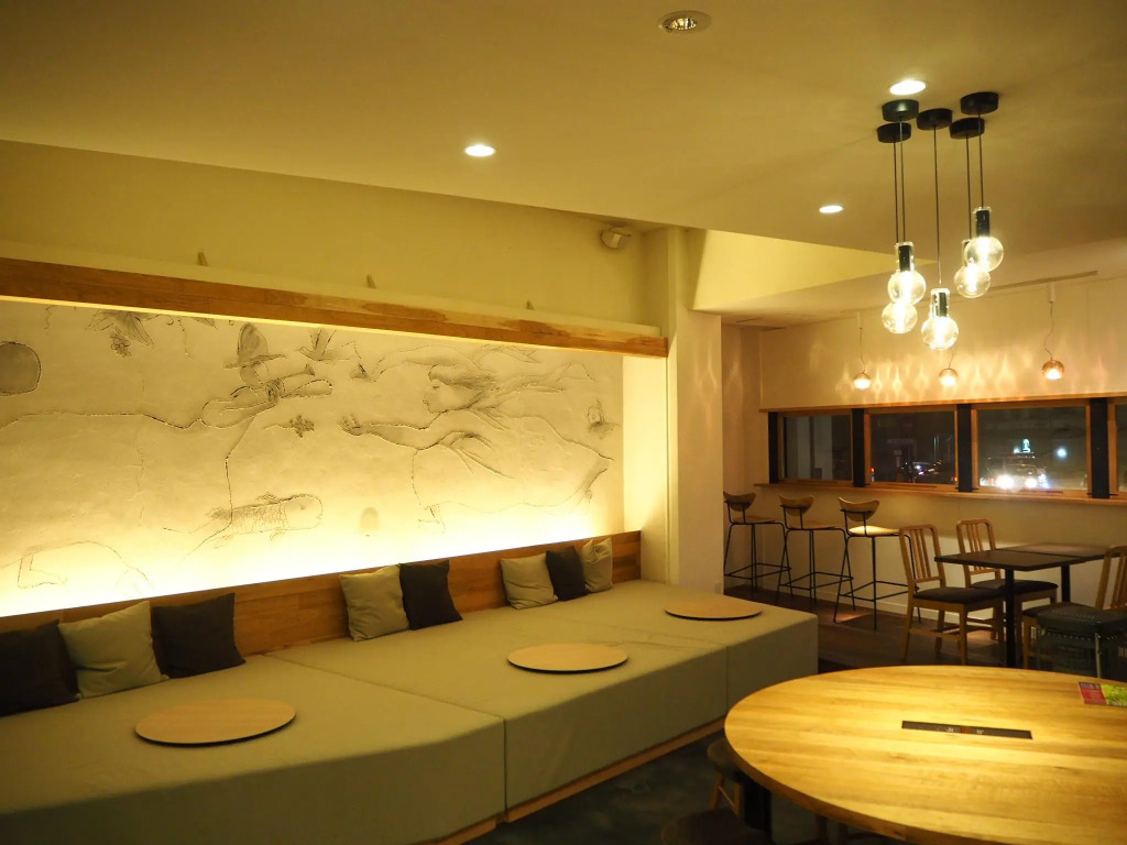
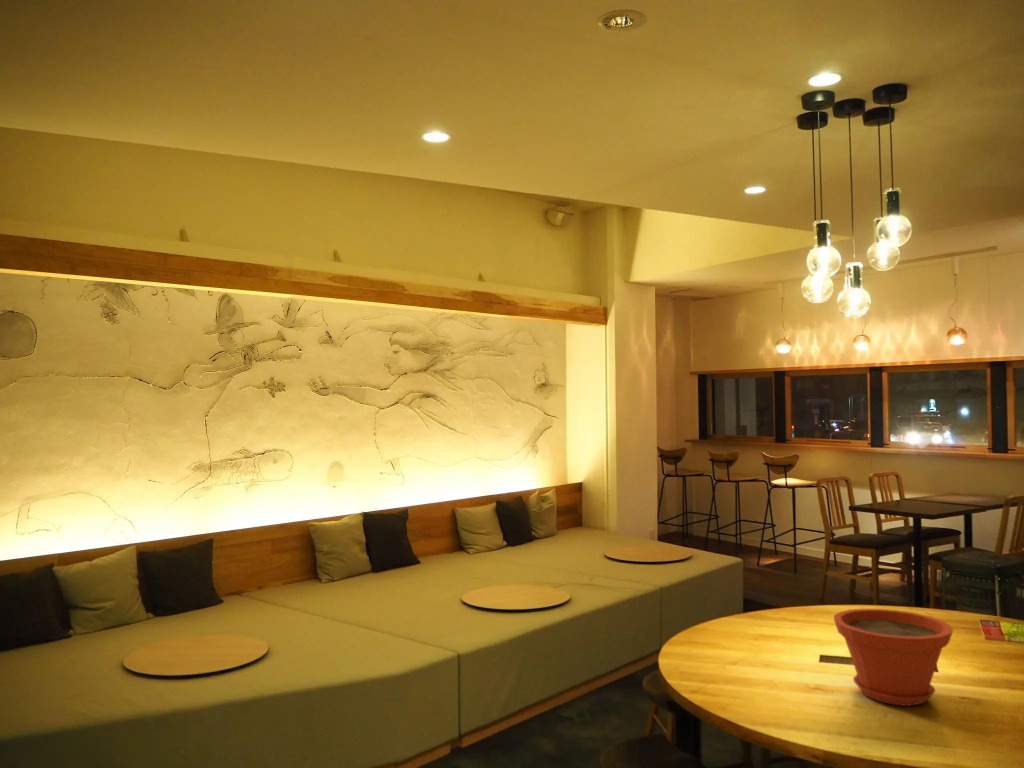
+ plant pot [833,608,954,707]
